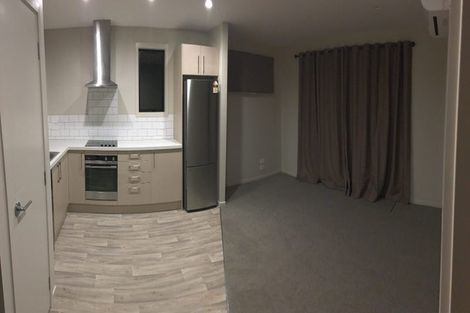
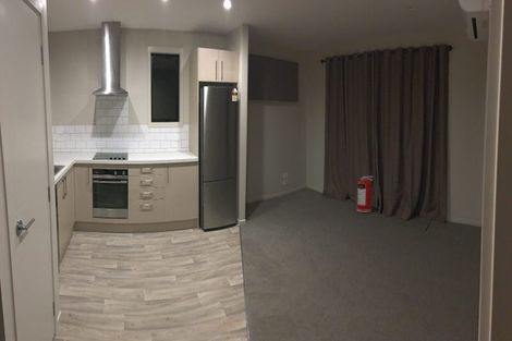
+ fire extinguisher [355,175,375,214]
